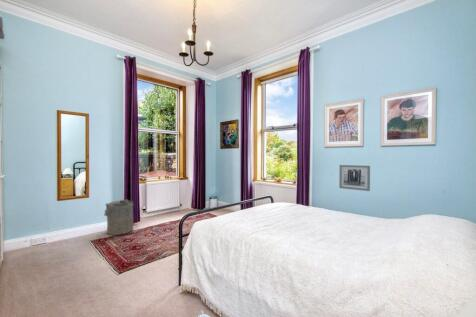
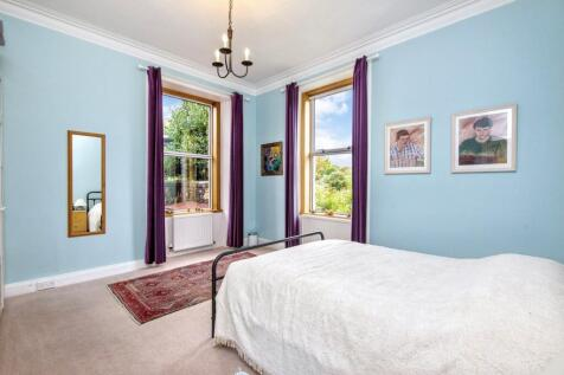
- wall art [338,164,371,192]
- laundry hamper [103,199,134,236]
